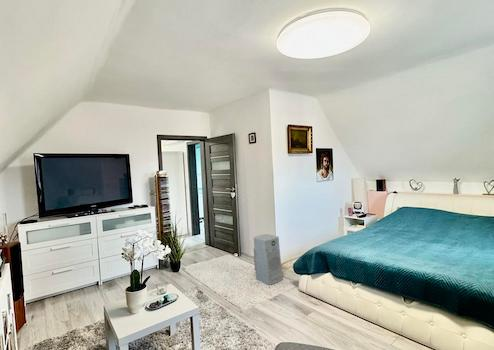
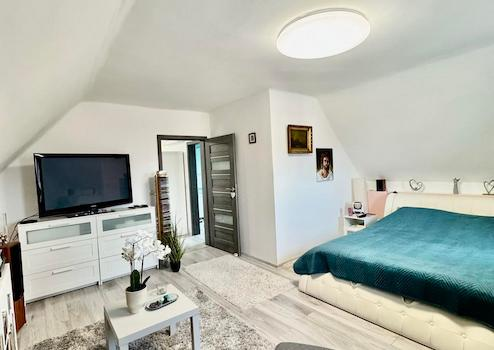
- air purifier [253,233,284,286]
